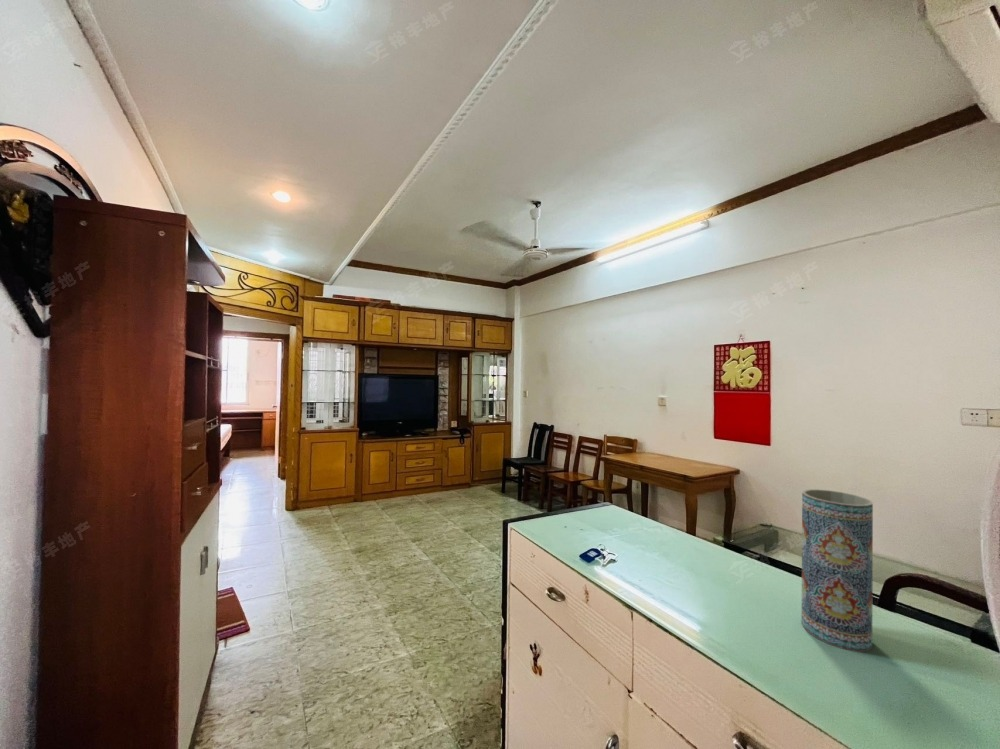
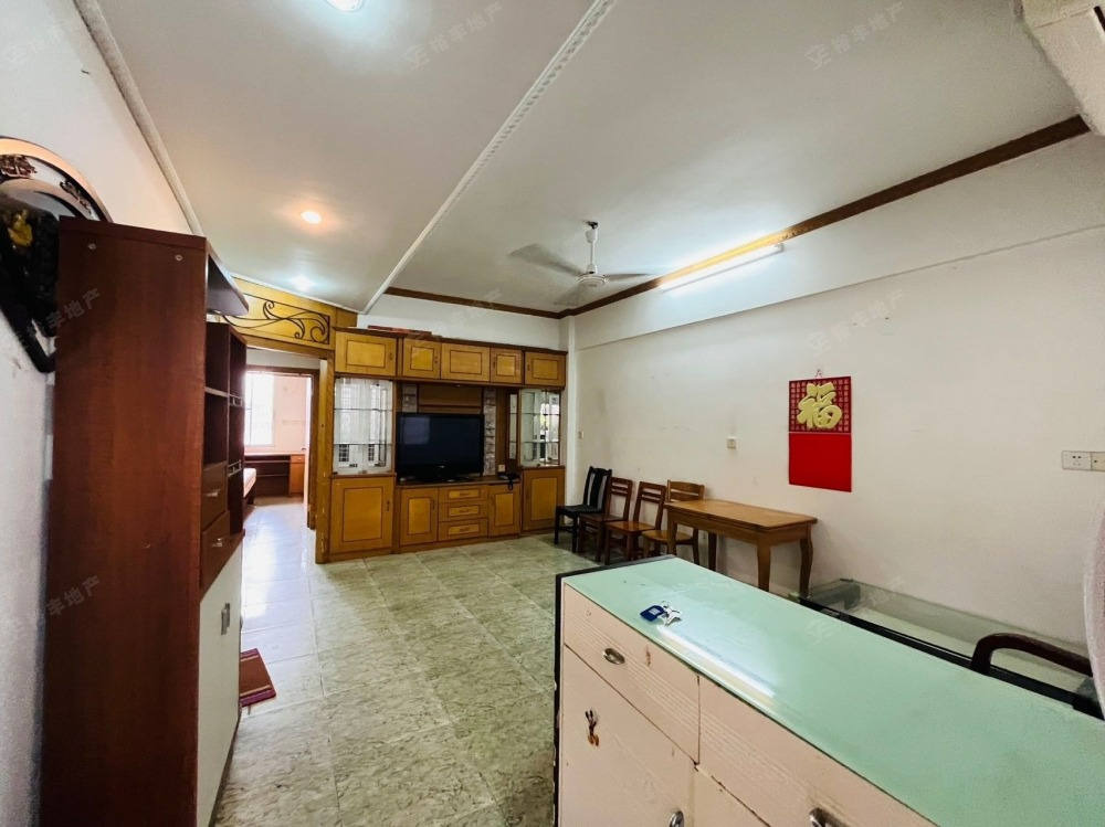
- vase [801,488,874,652]
